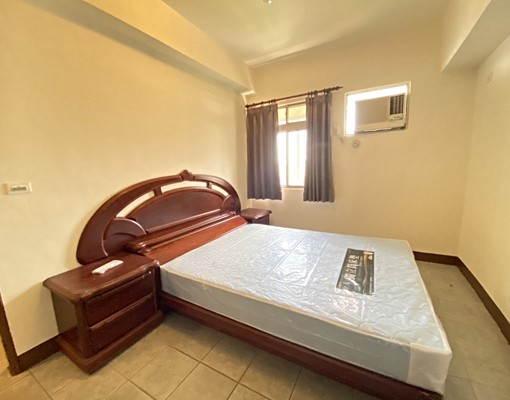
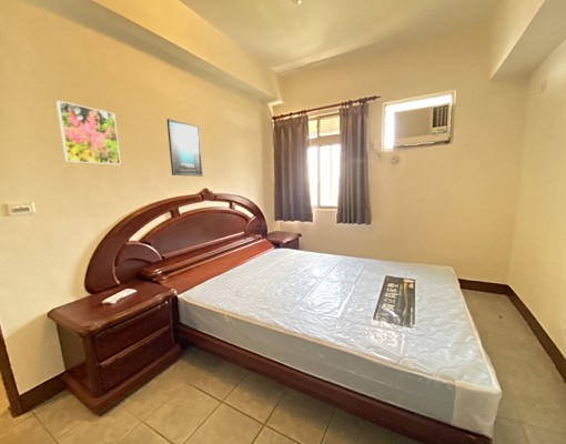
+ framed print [165,118,204,178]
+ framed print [55,100,122,167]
